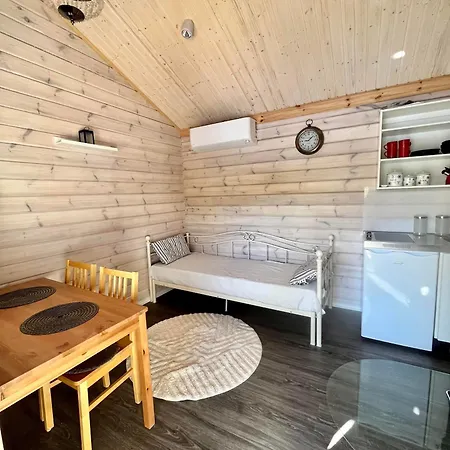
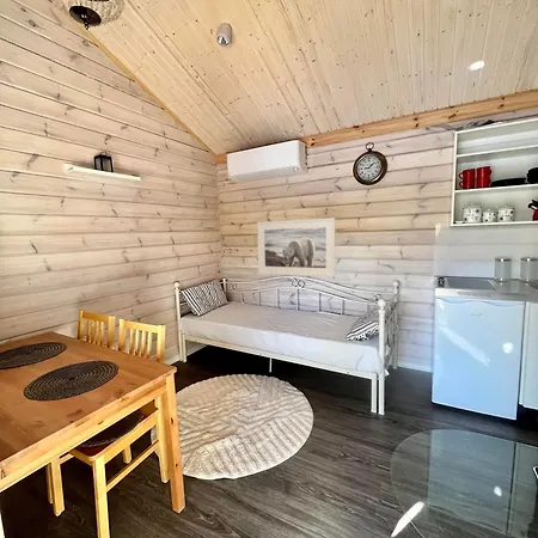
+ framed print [256,216,336,279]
